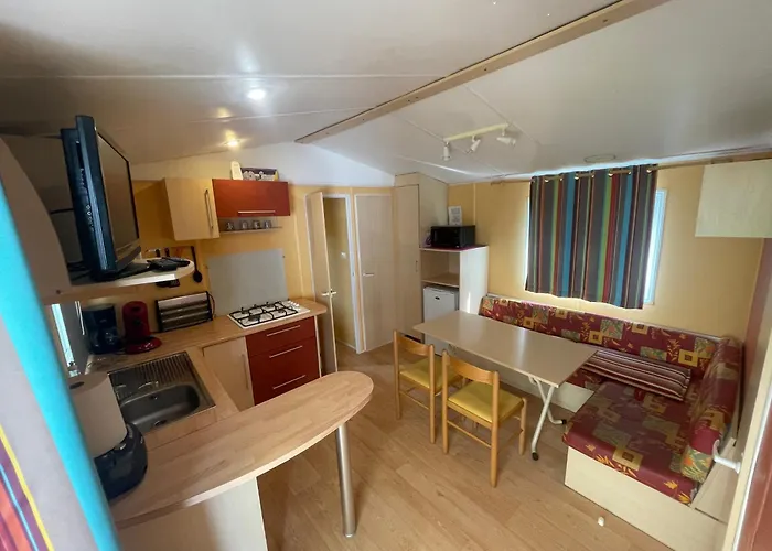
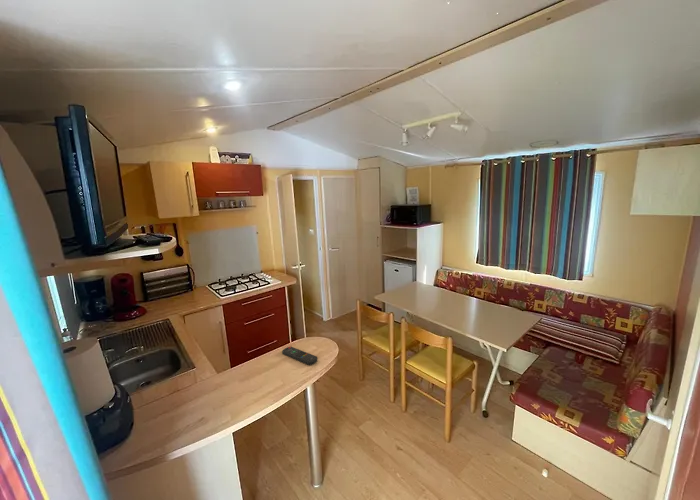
+ remote control [281,346,318,366]
